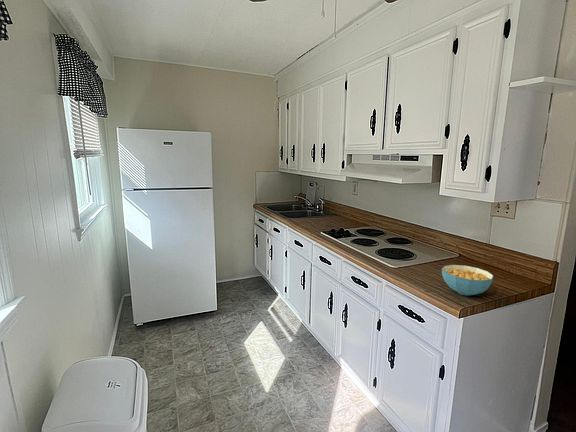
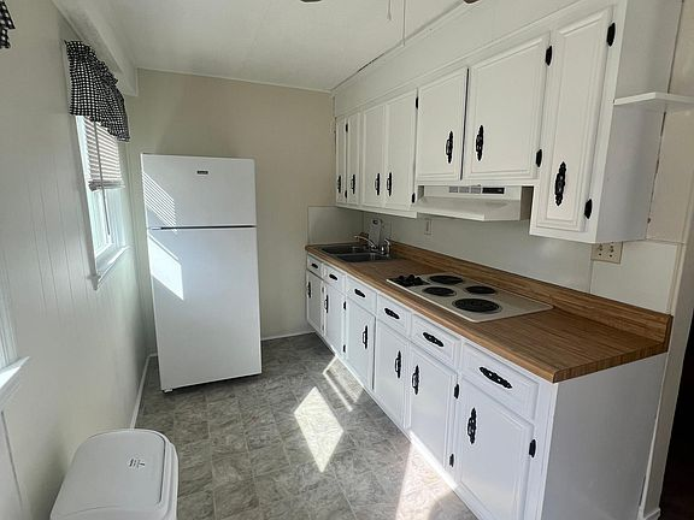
- cereal bowl [441,264,494,297]
